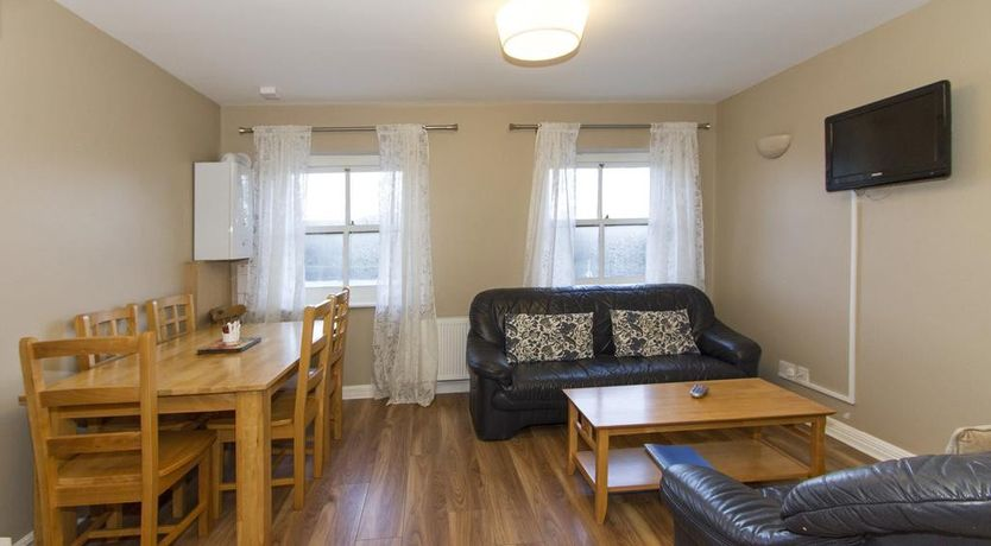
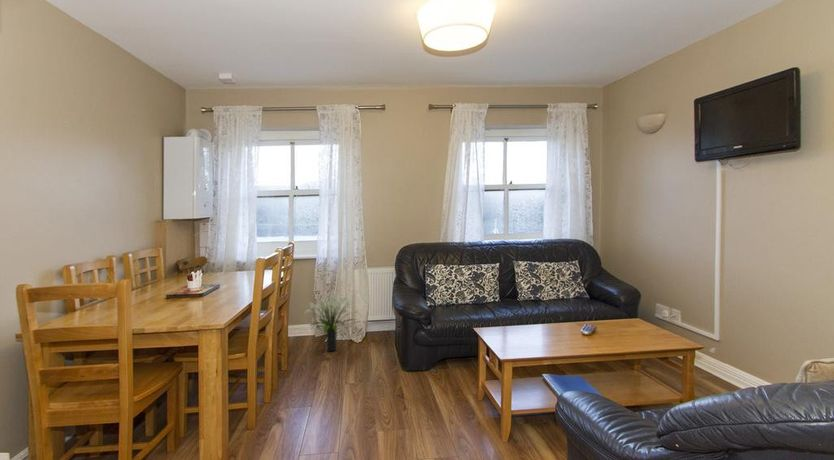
+ potted plant [304,294,359,352]
